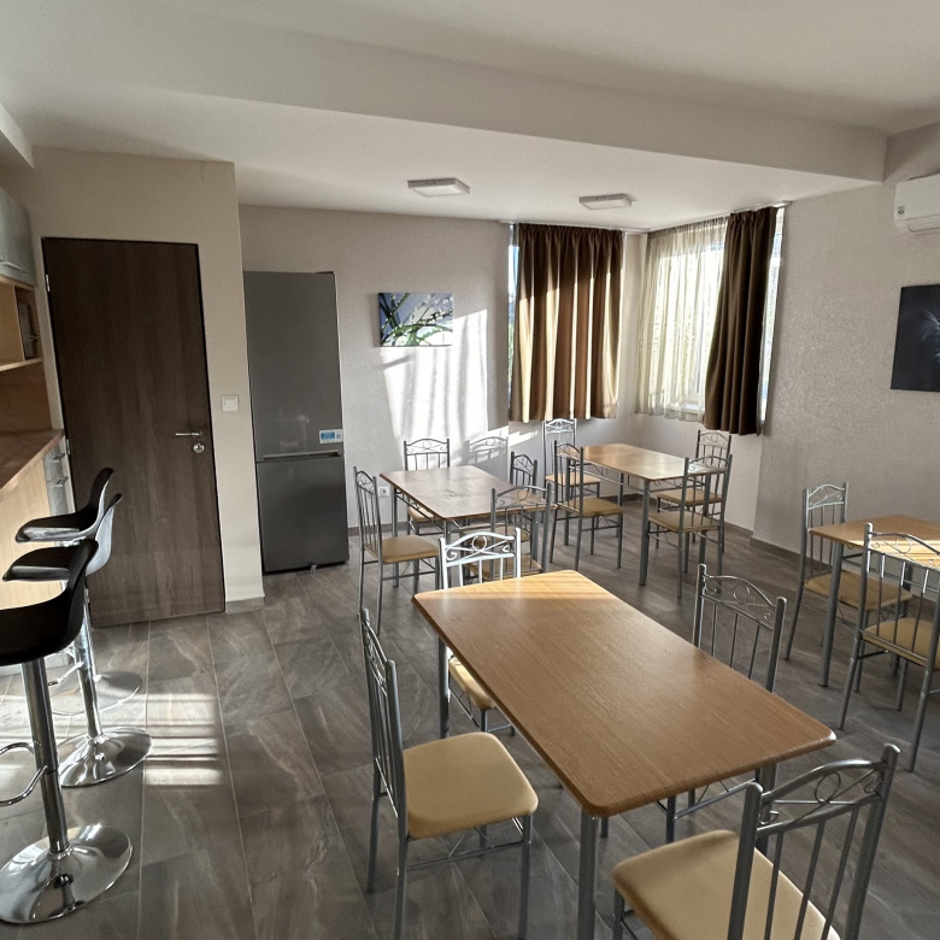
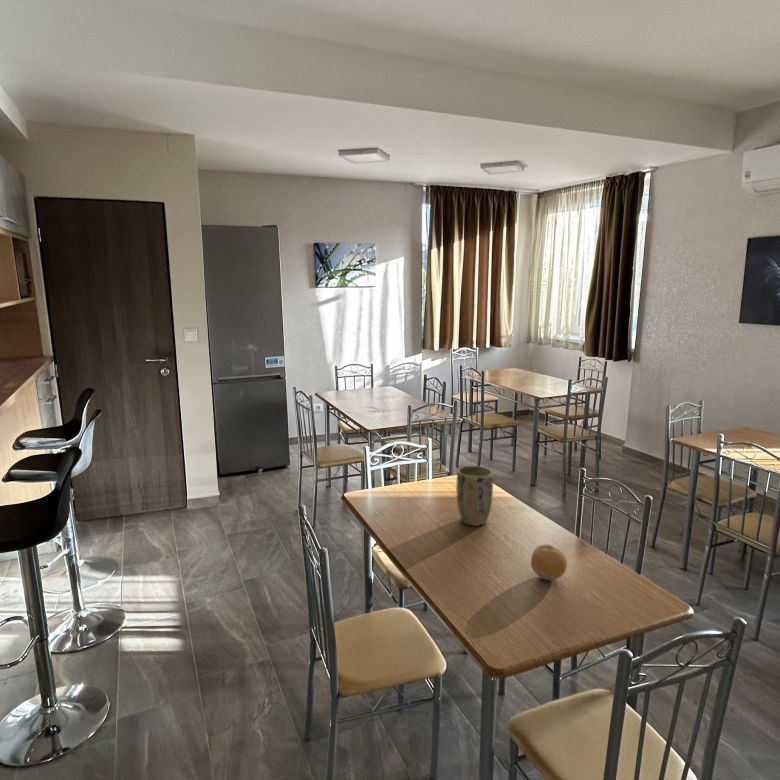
+ fruit [530,543,568,581]
+ plant pot [455,465,494,527]
